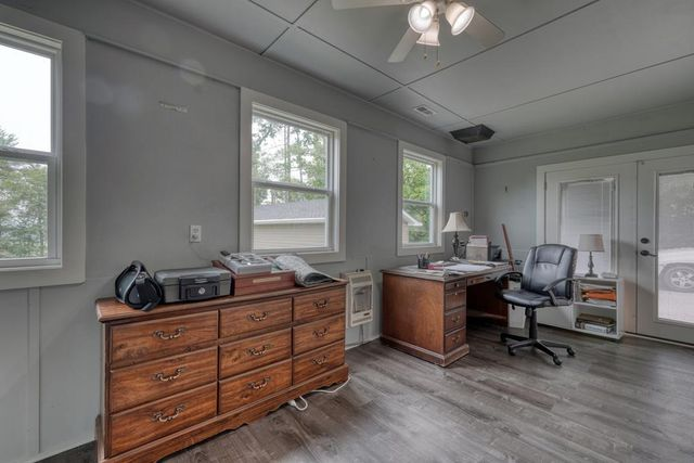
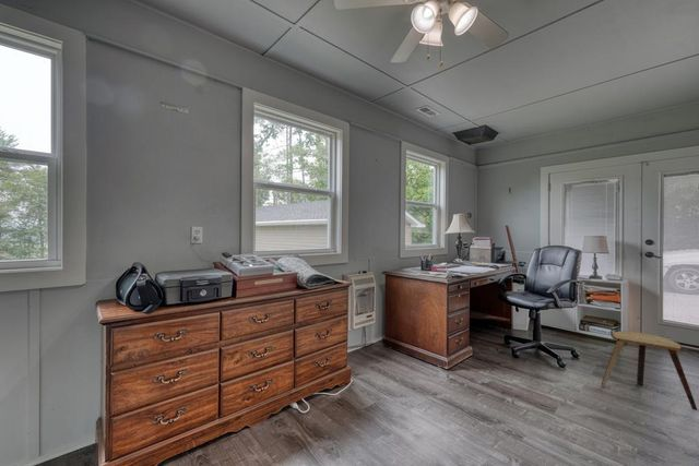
+ stool [600,330,698,411]
